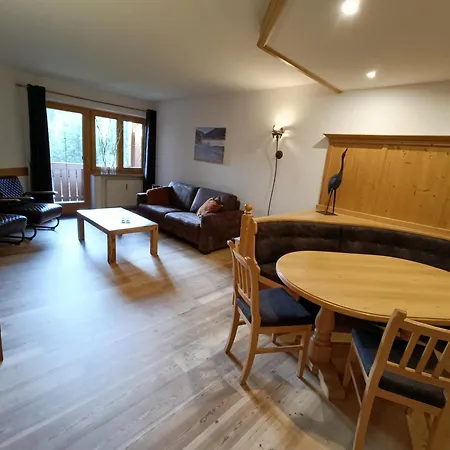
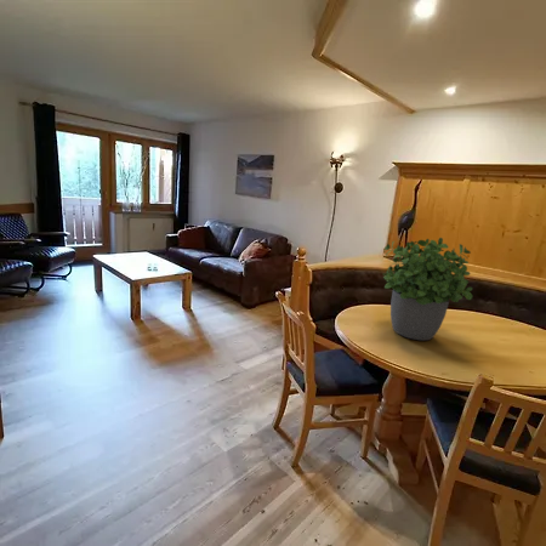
+ potted plant [382,237,473,342]
